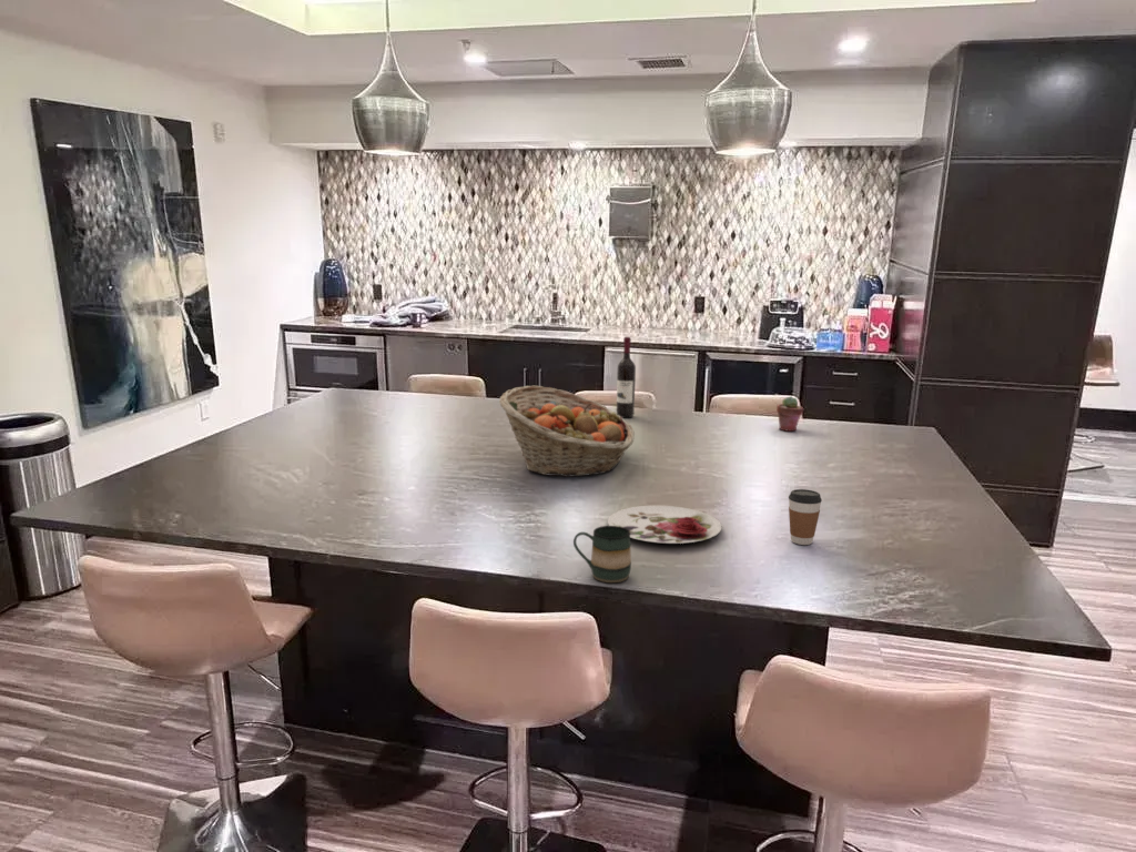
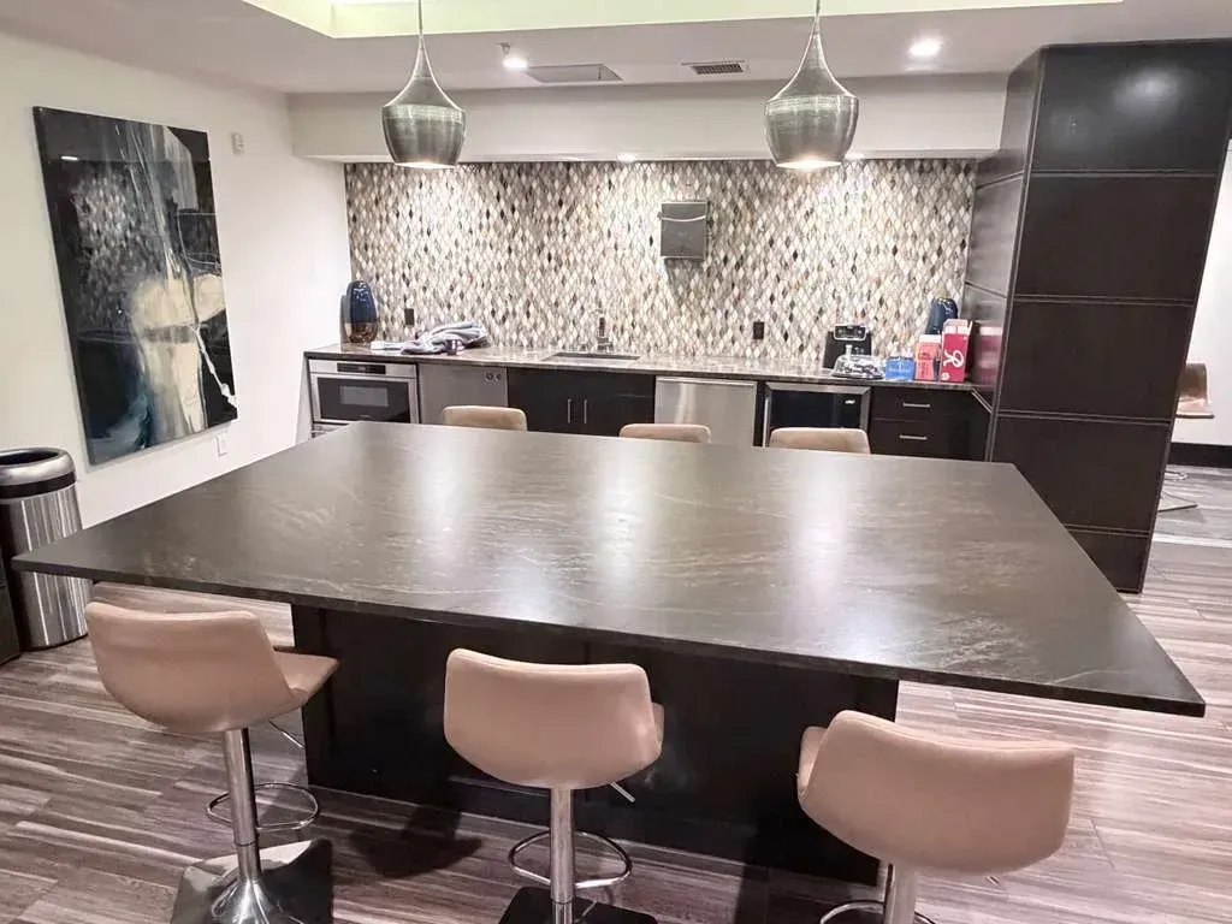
- wine bottle [616,336,637,418]
- plate [607,505,722,545]
- fruit basket [498,385,636,477]
- coffee cup [788,488,823,546]
- mug [572,525,632,584]
- potted succulent [775,395,804,433]
